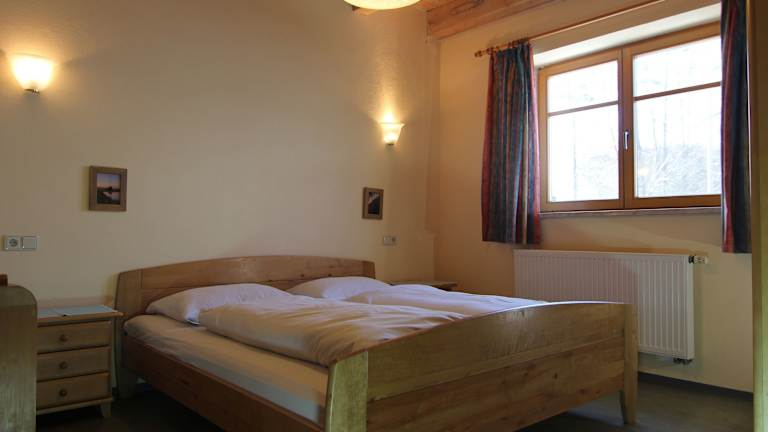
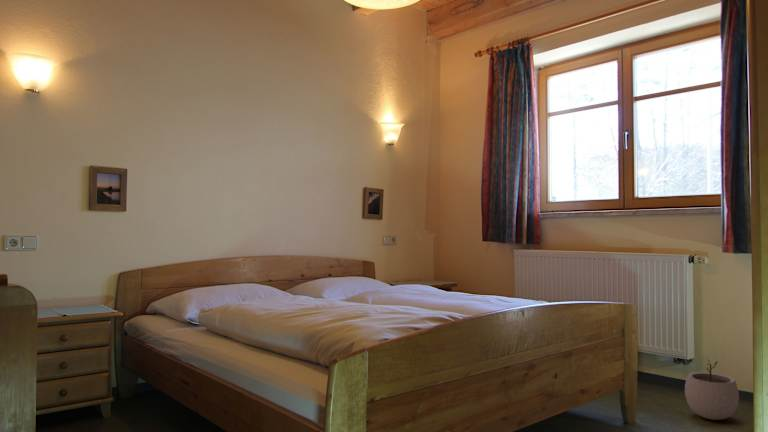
+ plant pot [684,358,740,421]
